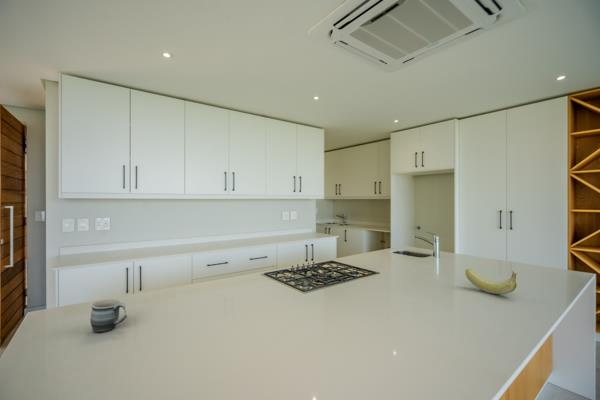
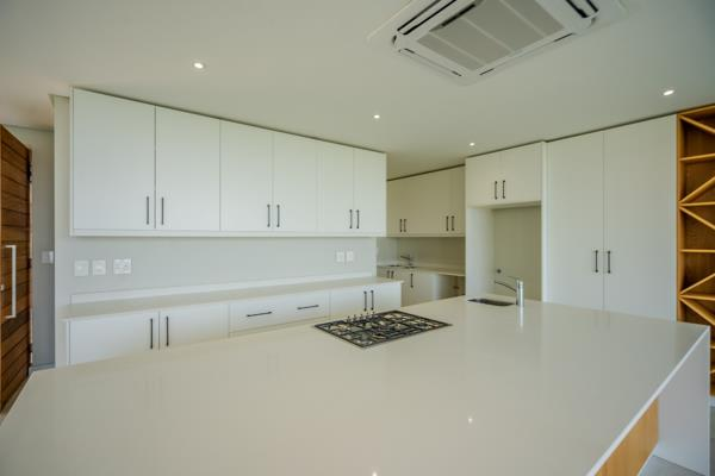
- mug [89,298,128,334]
- banana [465,268,519,295]
